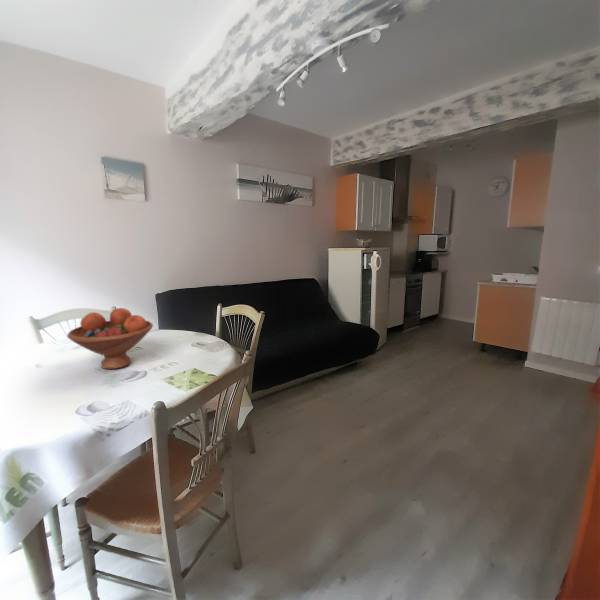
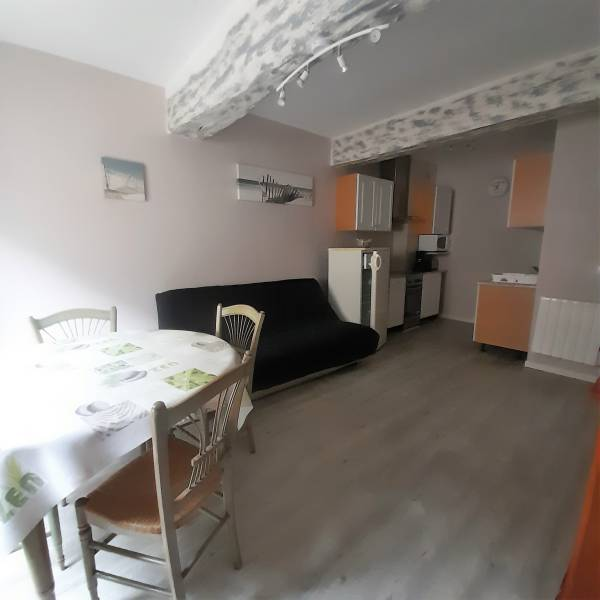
- fruit bowl [66,307,154,370]
